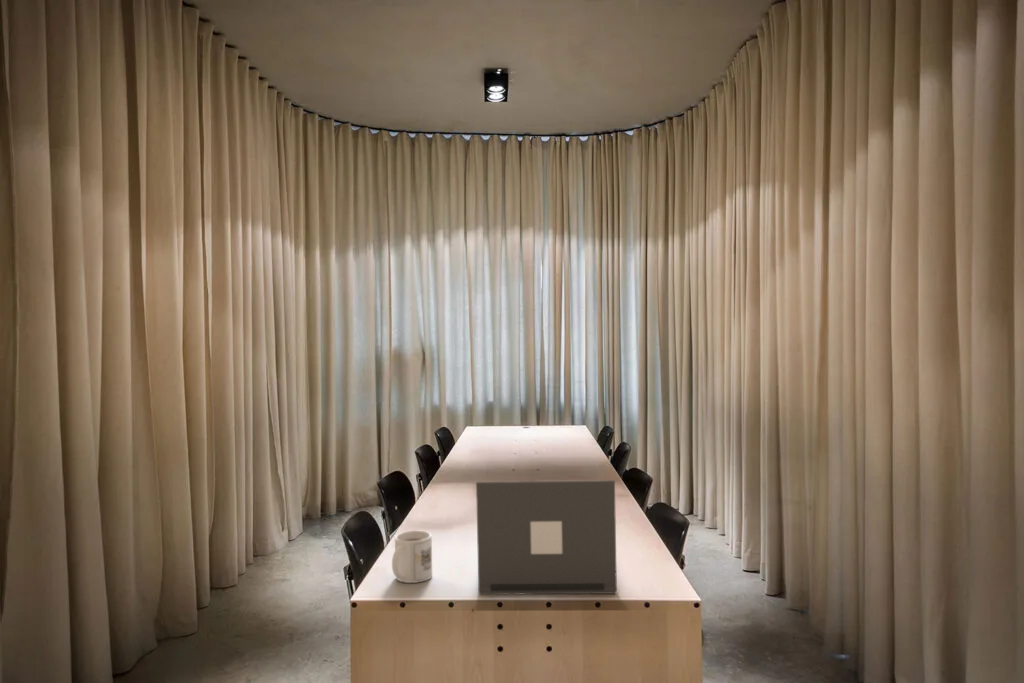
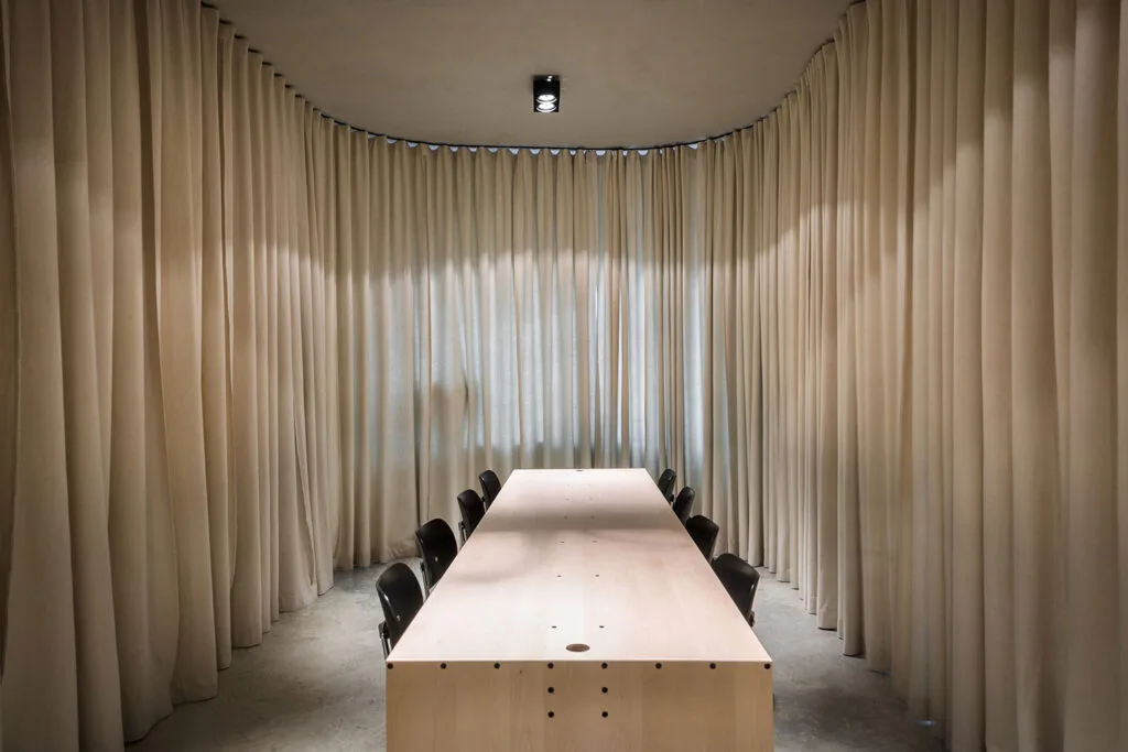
- mug [391,530,433,584]
- laptop [475,479,618,595]
